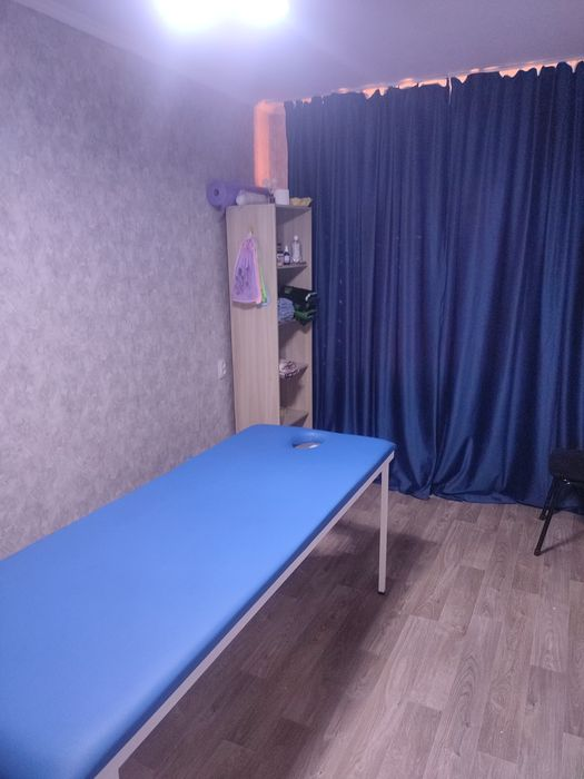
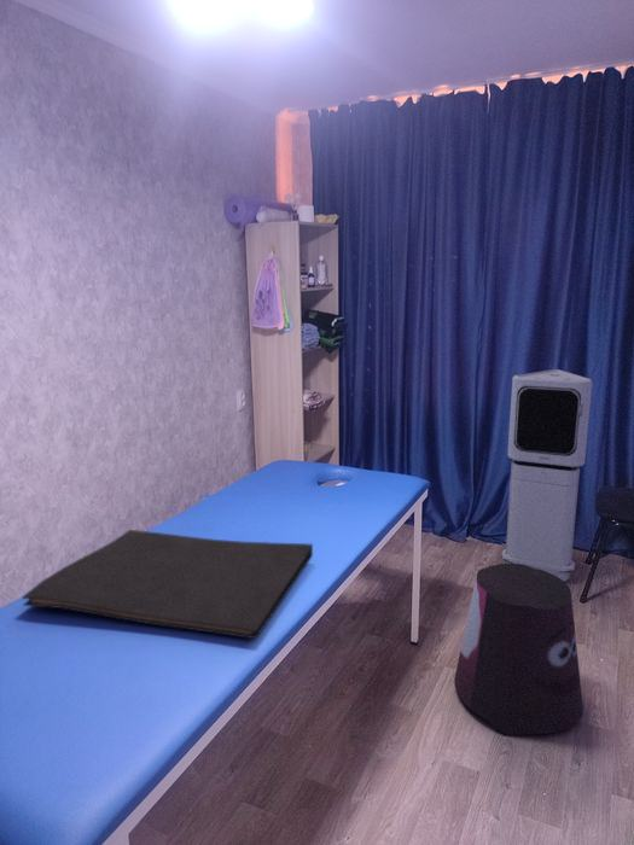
+ air purifier [500,368,593,582]
+ hand towel [21,529,314,641]
+ stool [453,563,584,736]
